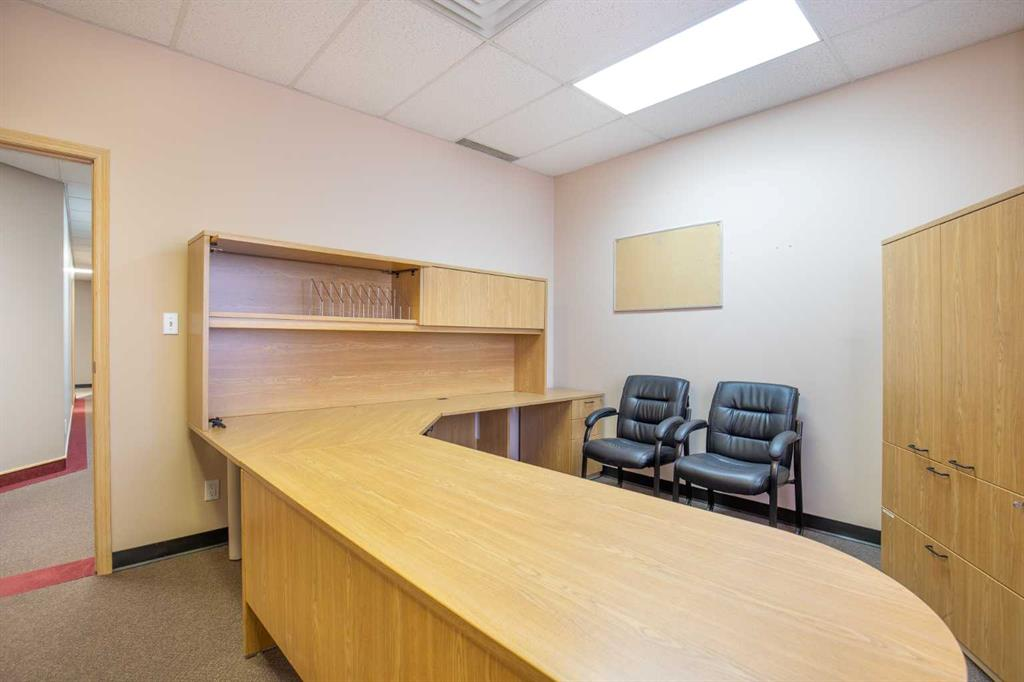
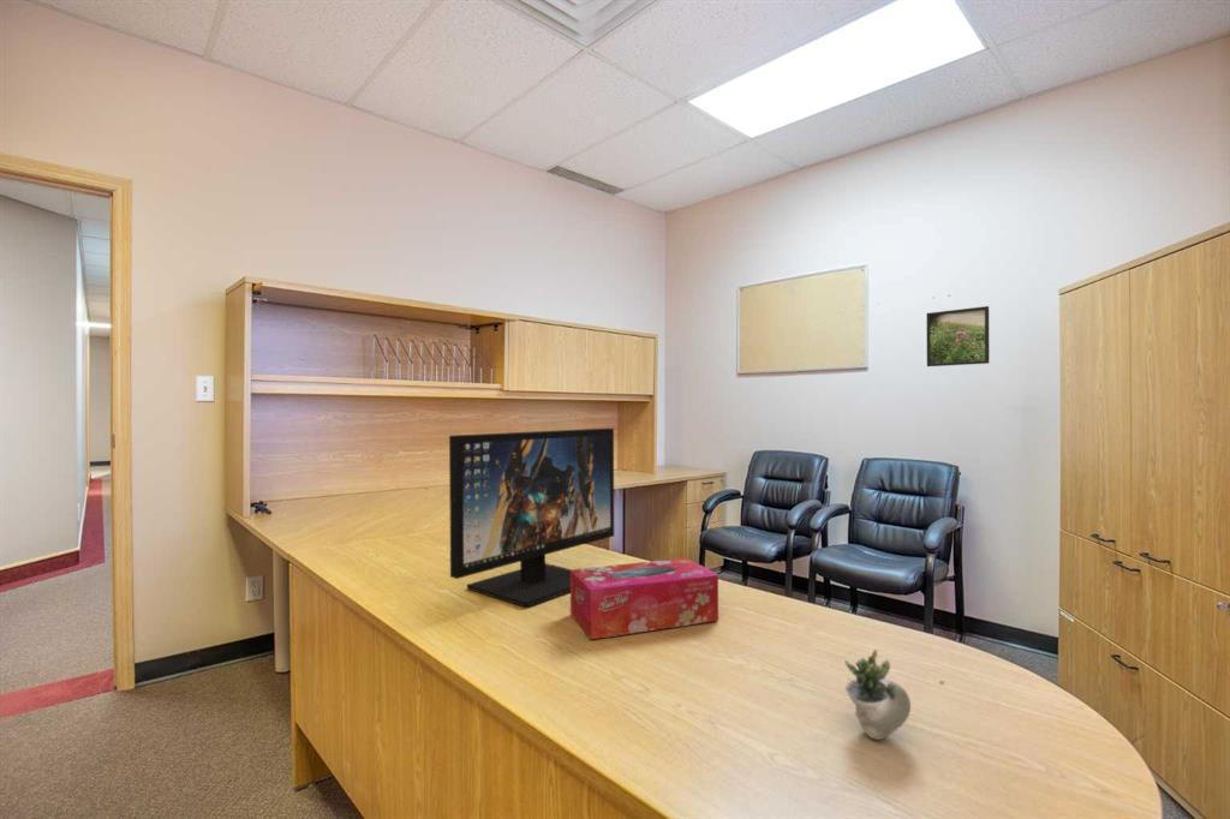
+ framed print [925,305,991,367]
+ computer monitor [448,428,615,608]
+ succulent plant [843,648,945,741]
+ tissue box [569,557,720,640]
